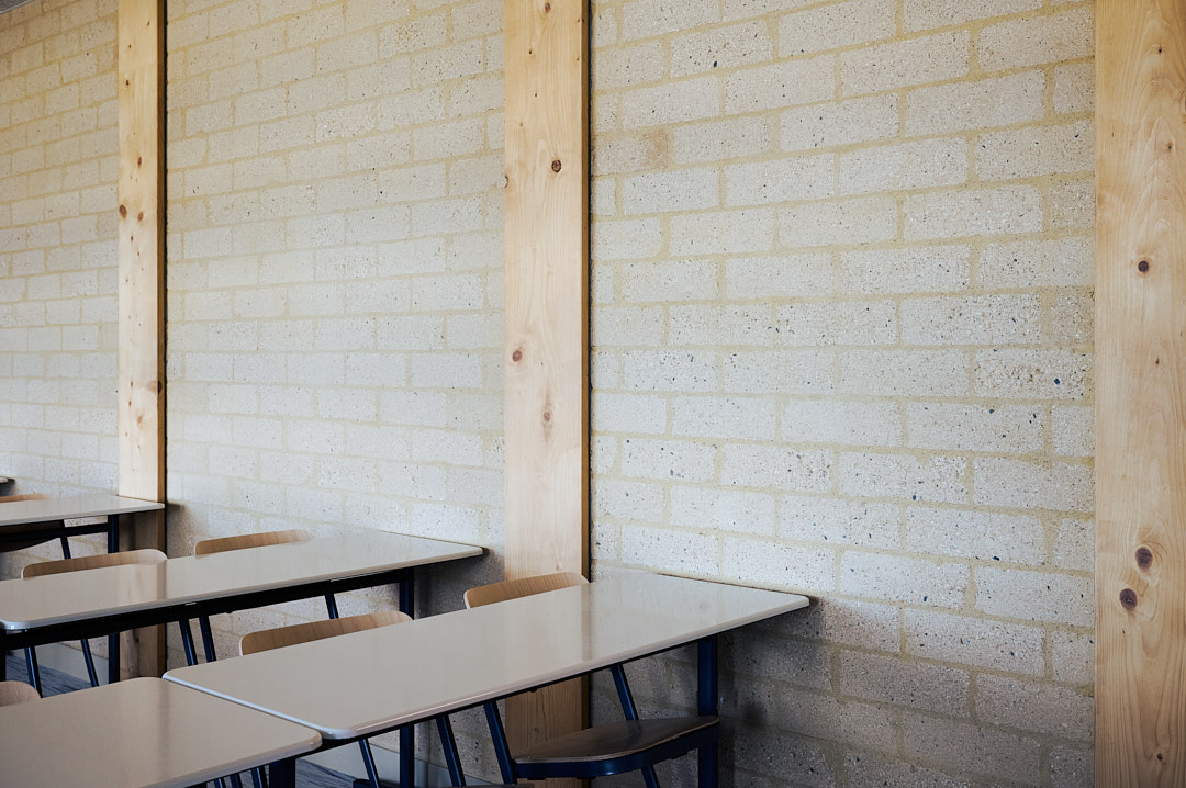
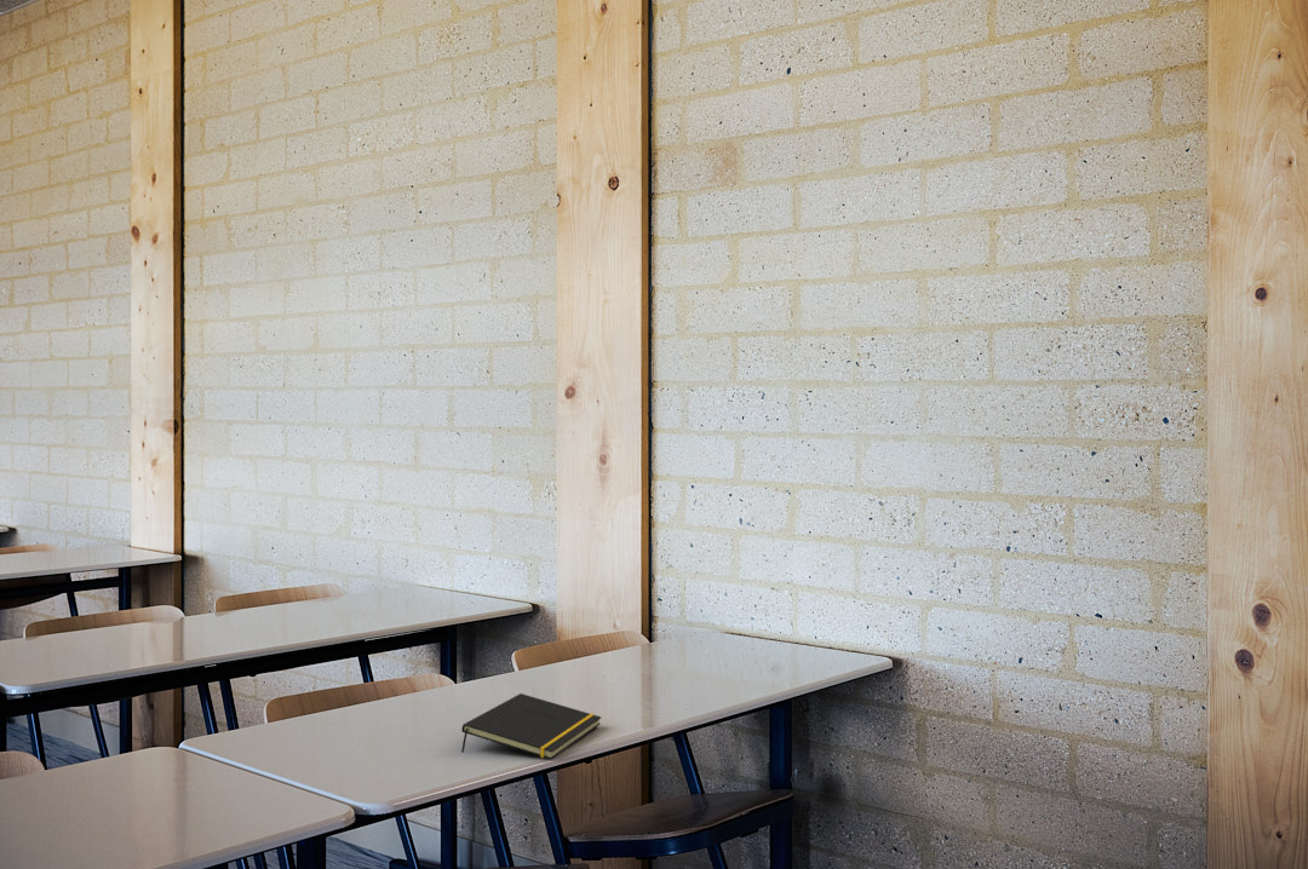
+ notepad [460,692,602,760]
